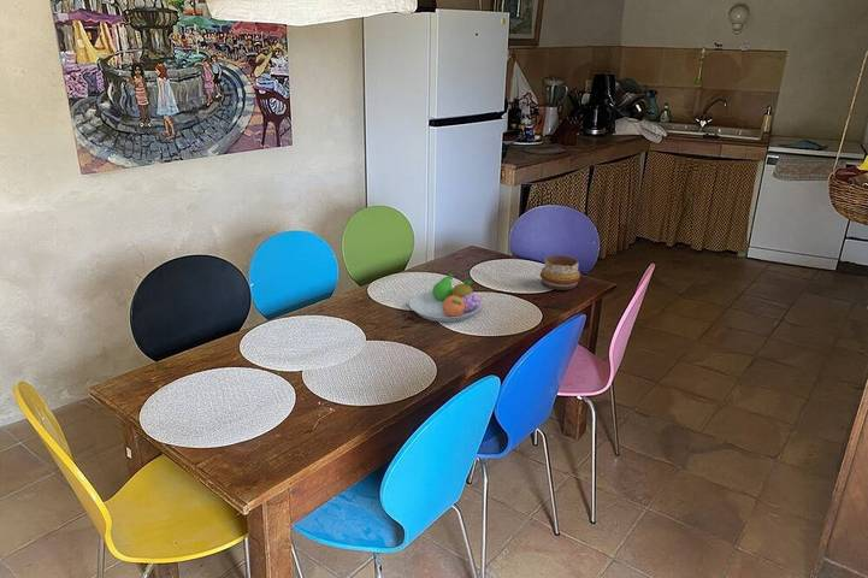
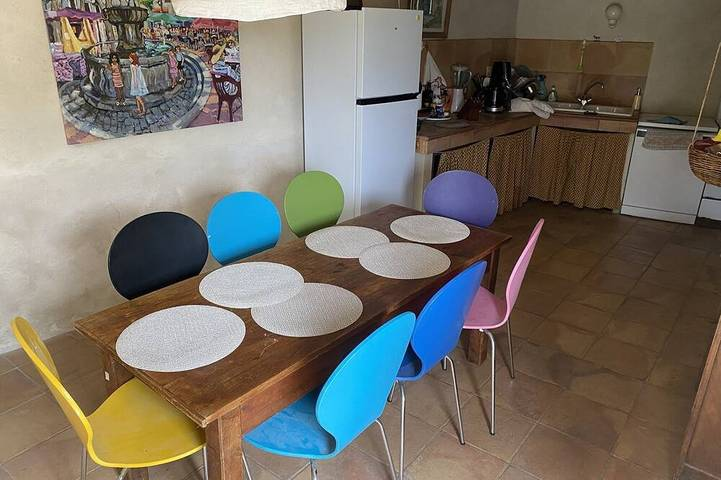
- fruit bowl [408,275,483,323]
- decorative bowl [539,254,581,291]
